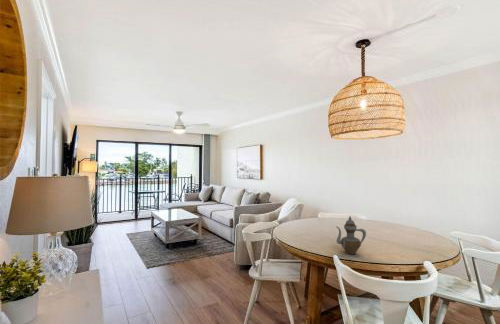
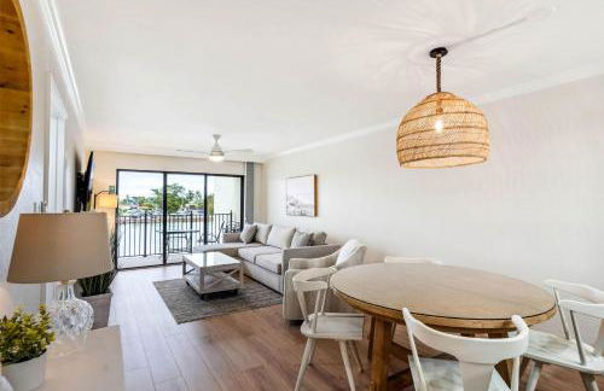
- teapot [335,215,367,255]
